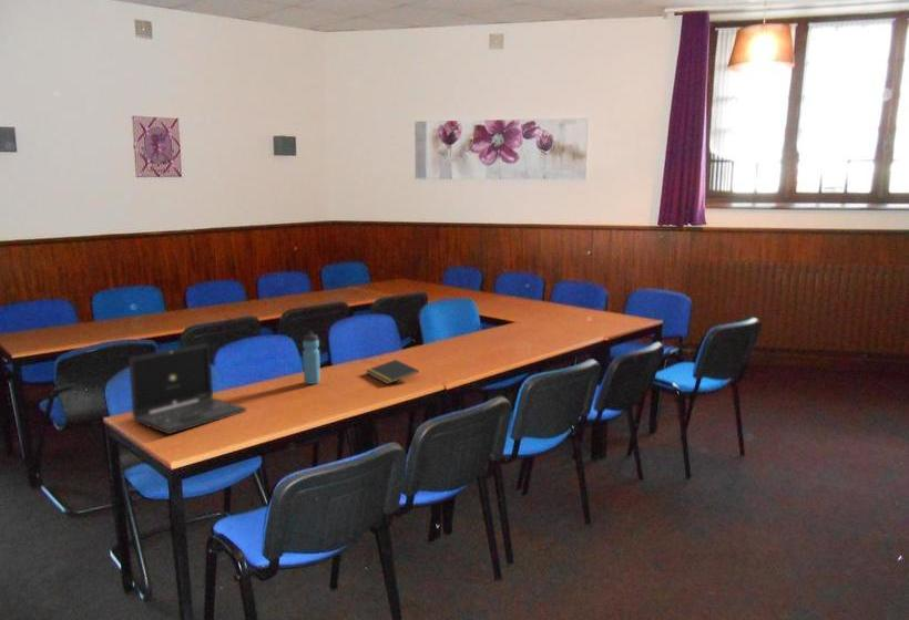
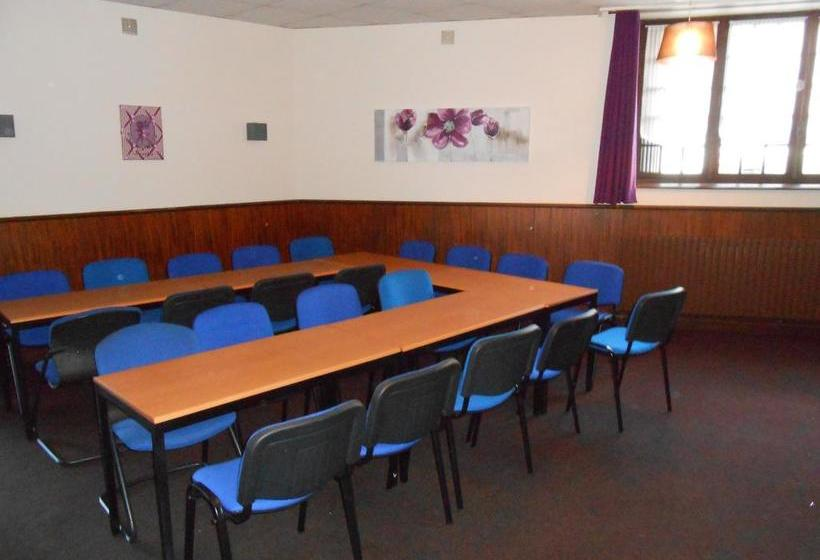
- laptop [127,342,247,435]
- water bottle [302,330,321,385]
- notepad [365,359,420,385]
